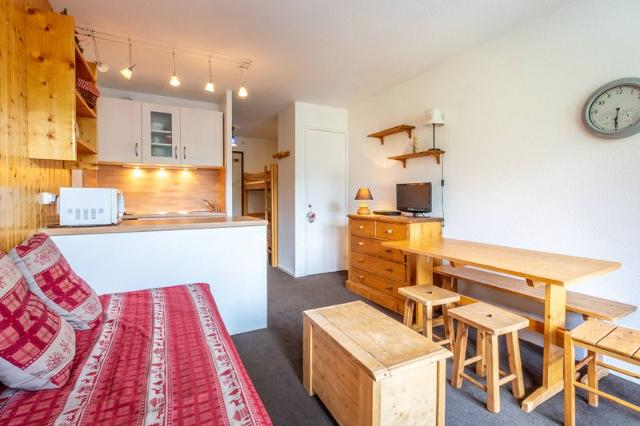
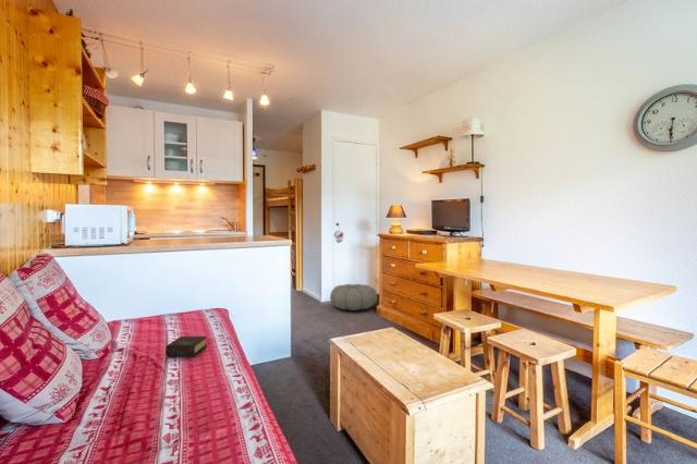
+ pouf [329,283,378,312]
+ book [164,335,208,357]
